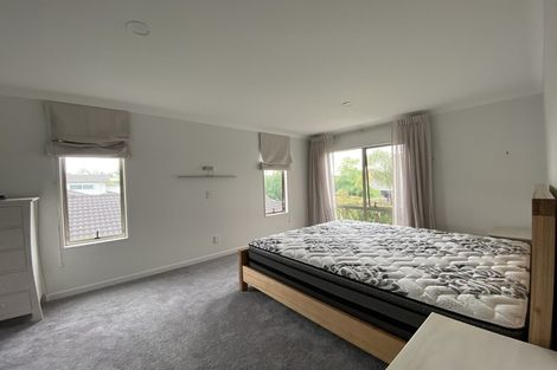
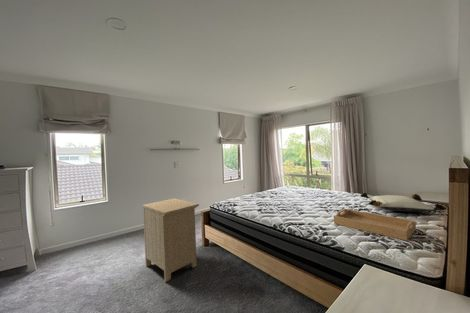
+ pillow [360,192,449,213]
+ serving tray [333,208,417,241]
+ nightstand [141,198,200,283]
